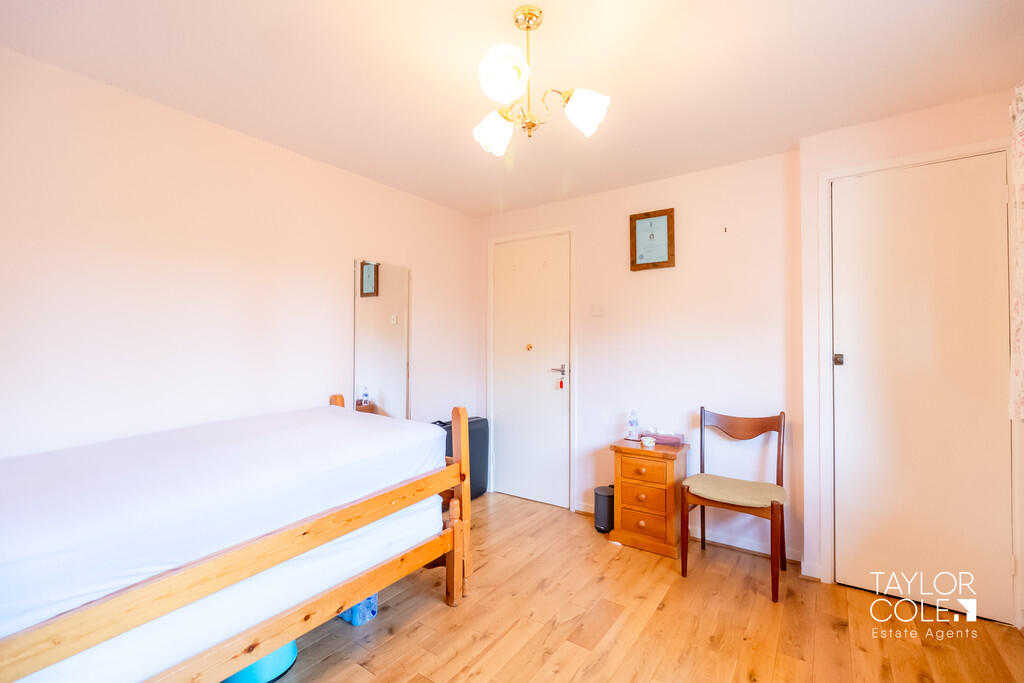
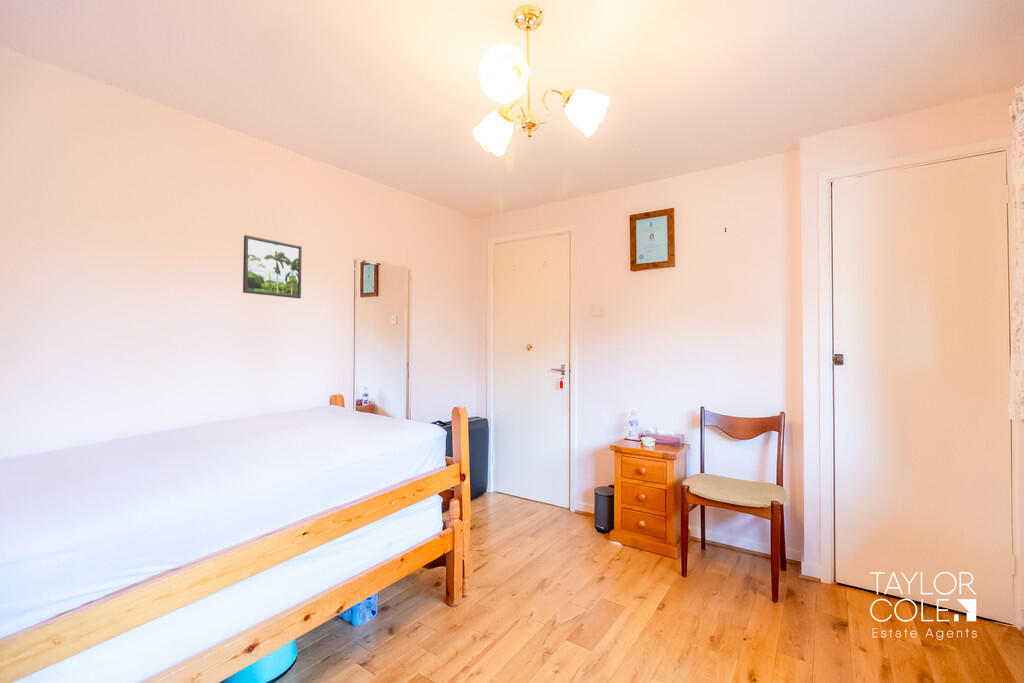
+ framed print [242,234,303,299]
